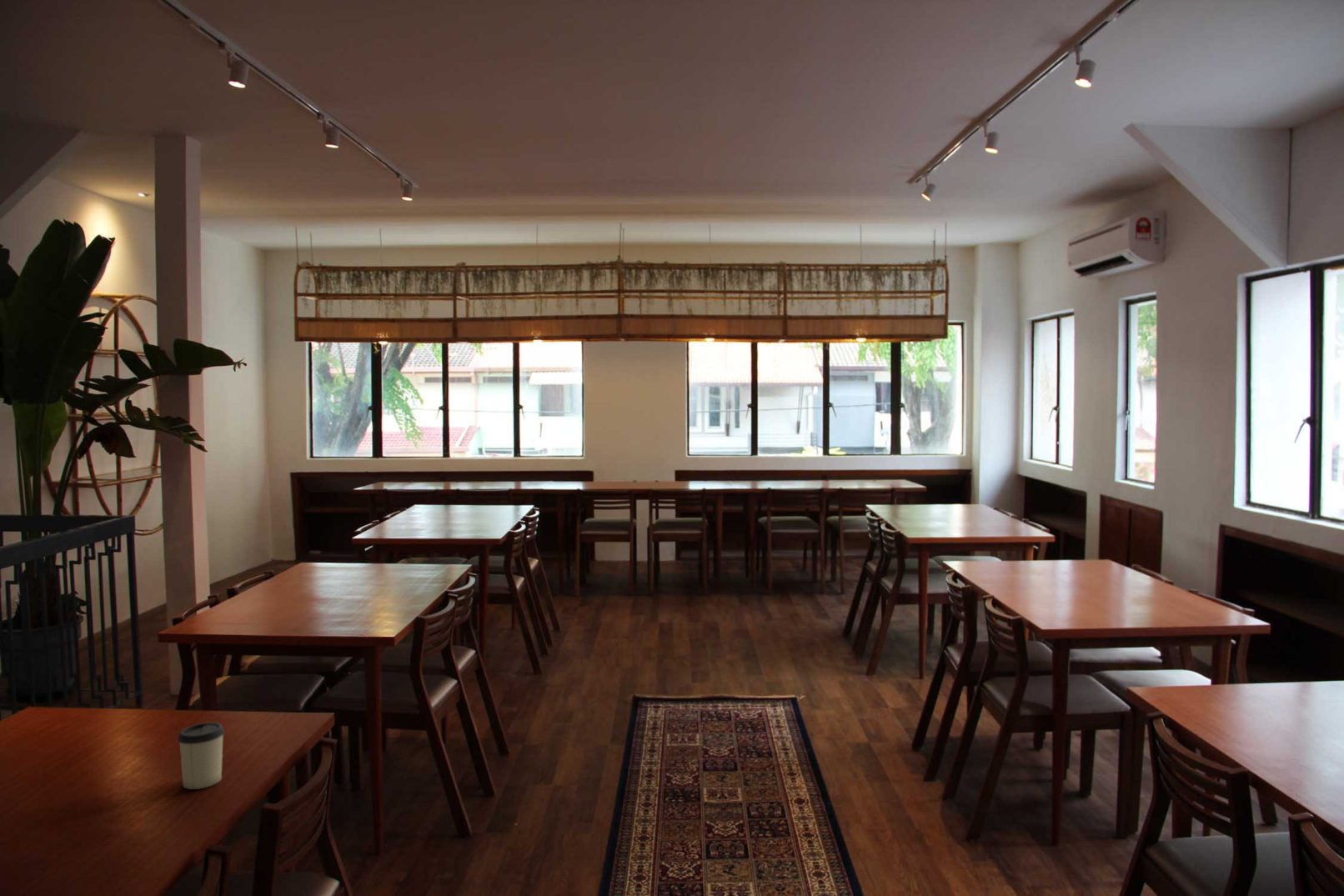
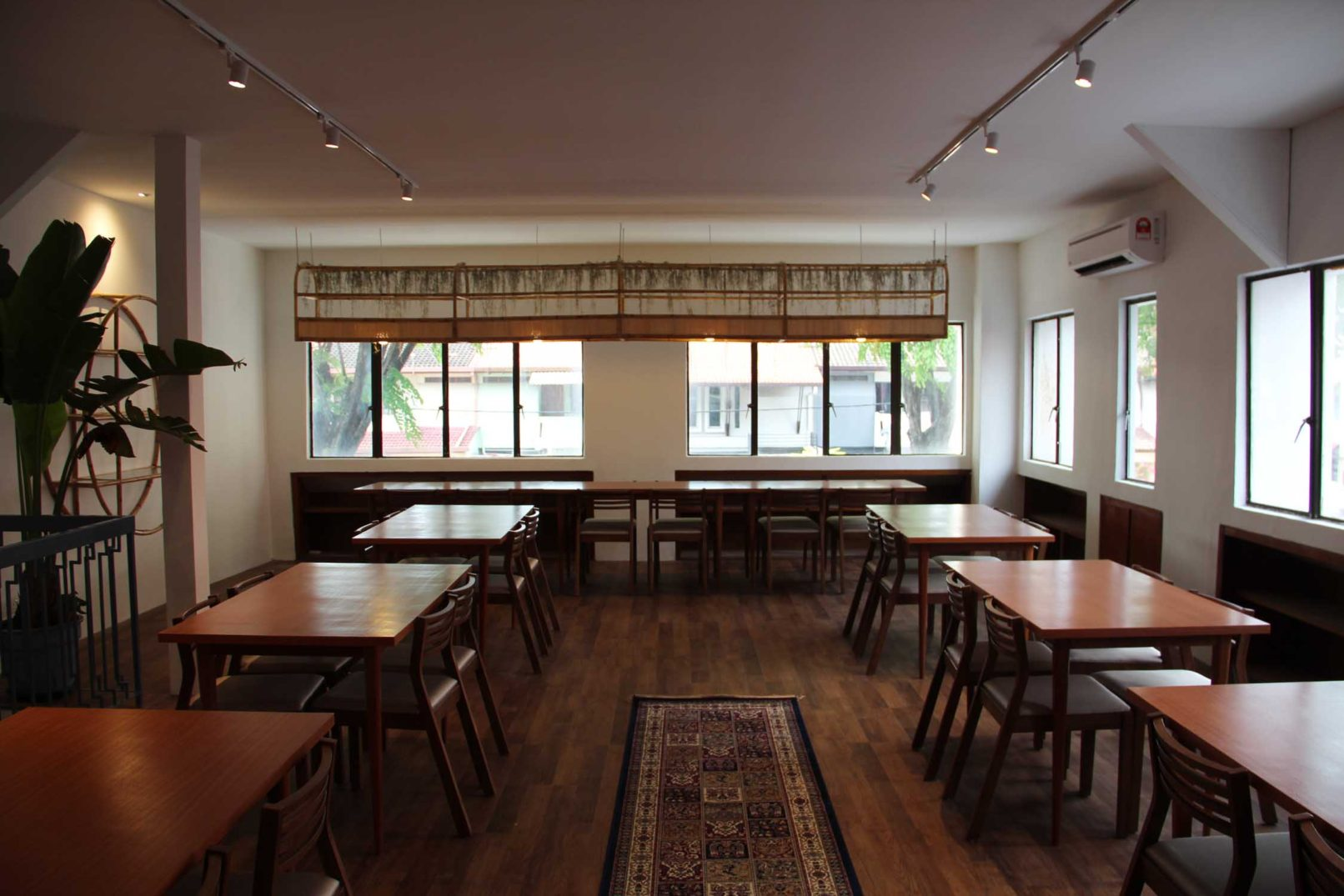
- cup [177,722,225,790]
